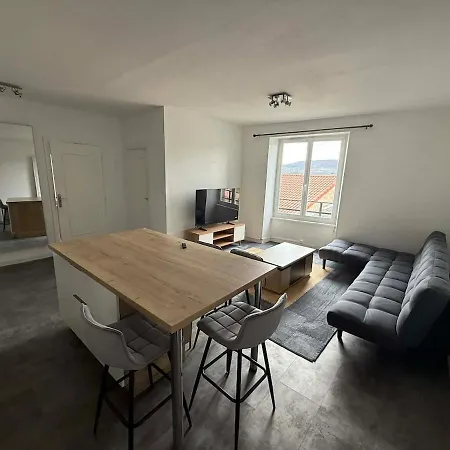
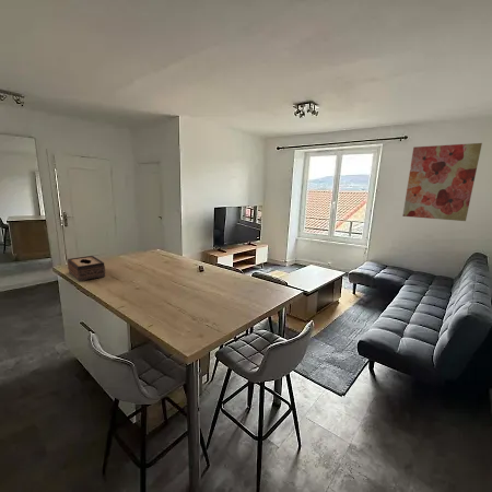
+ tissue box [67,255,106,282]
+ wall art [401,142,483,222]
